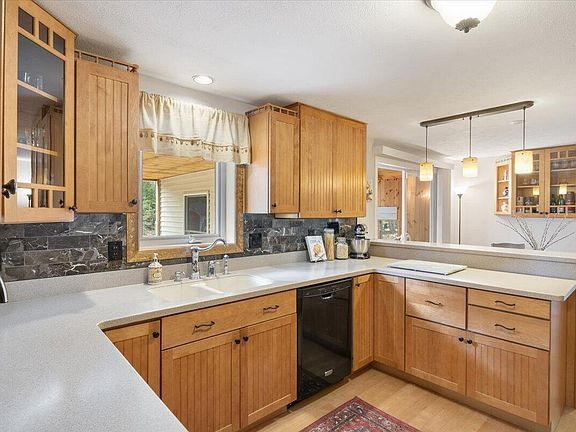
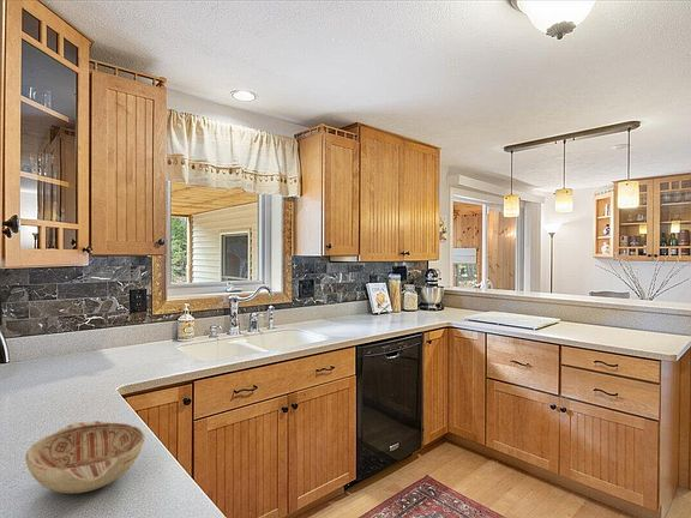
+ decorative bowl [24,420,146,494]
